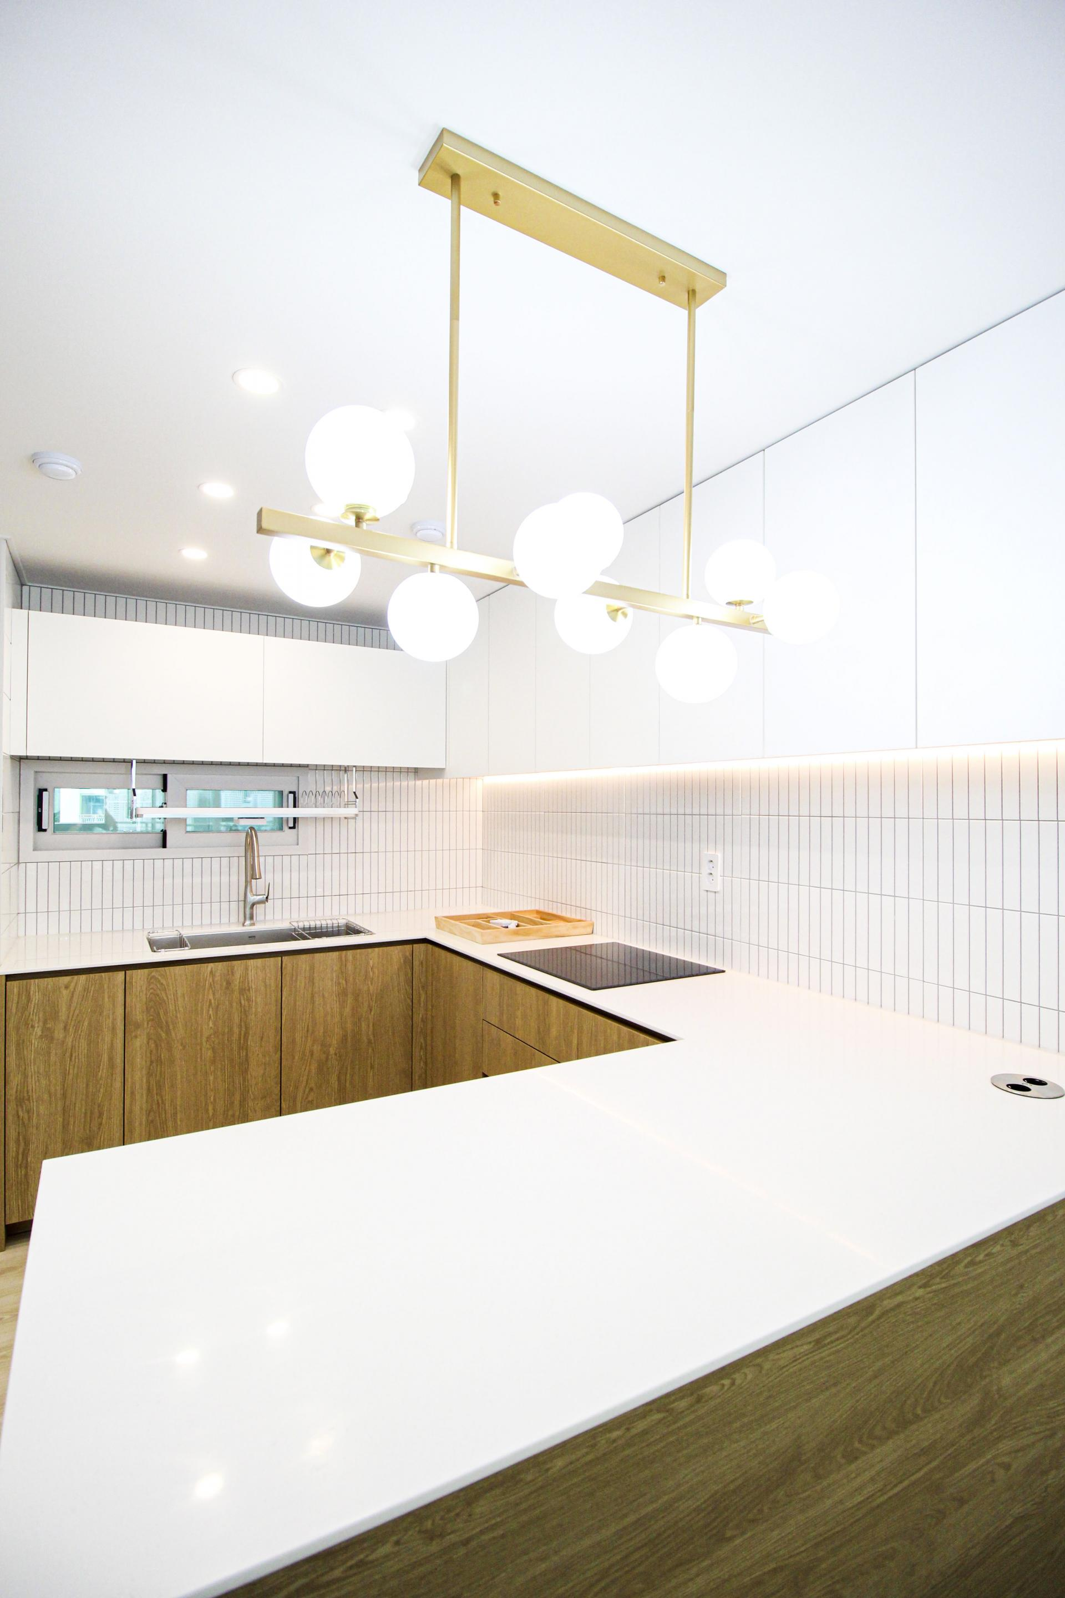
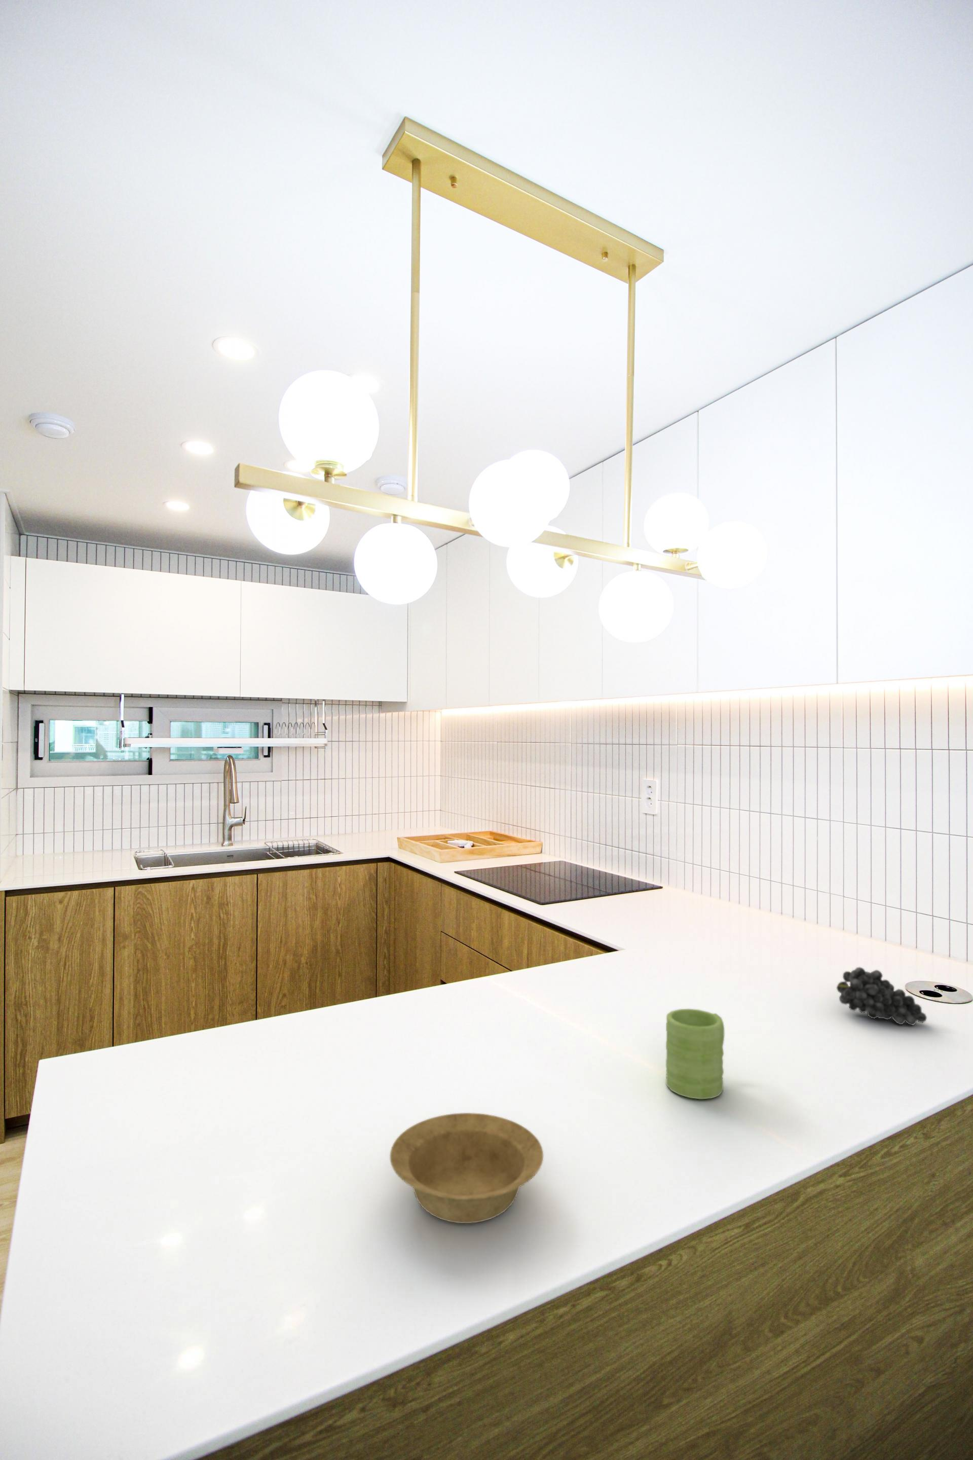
+ fruit [836,967,927,1025]
+ mug [666,1008,724,1099]
+ bowl [389,1112,544,1224]
